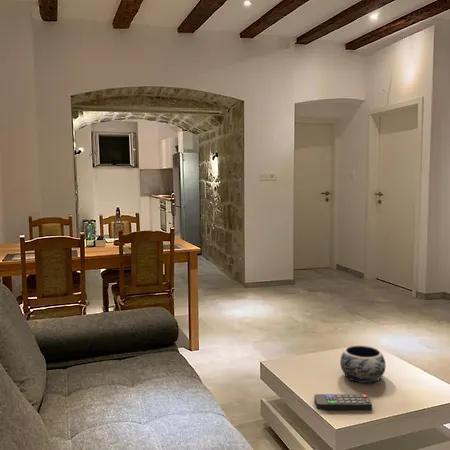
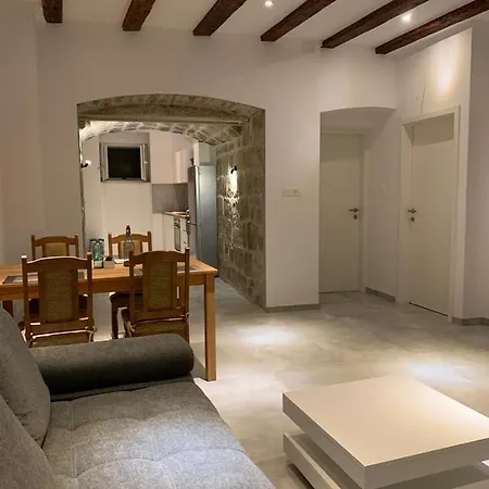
- remote control [313,393,373,411]
- decorative bowl [339,344,387,384]
